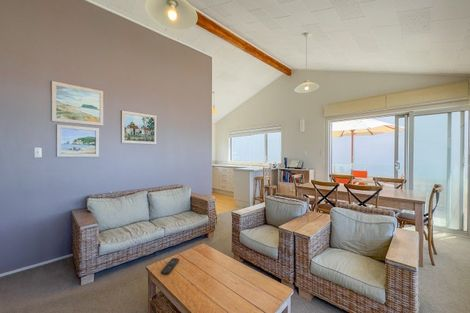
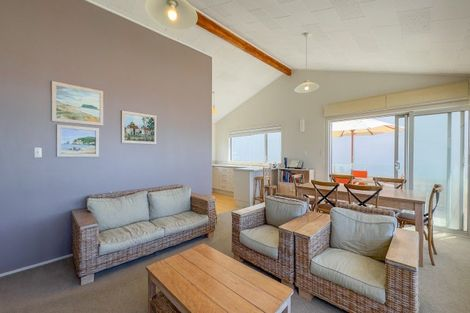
- remote control [160,257,180,276]
